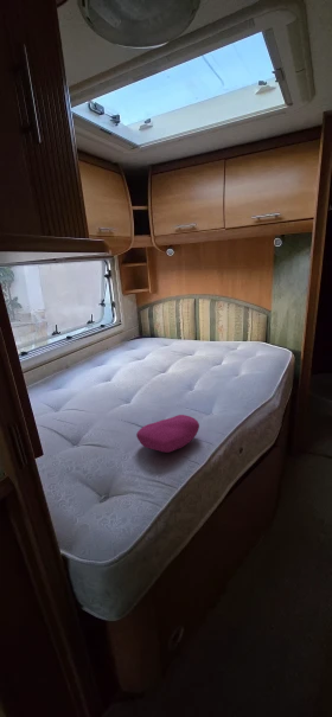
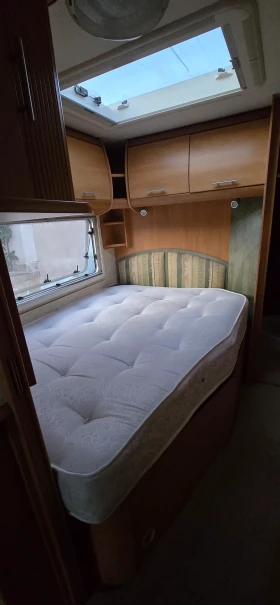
- cushion [135,414,200,454]
